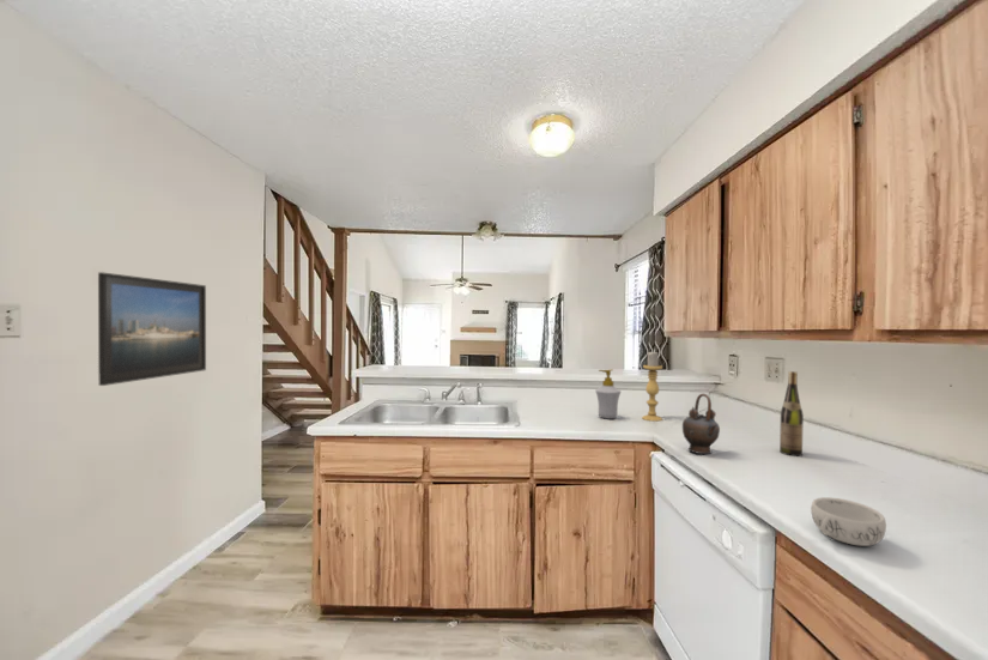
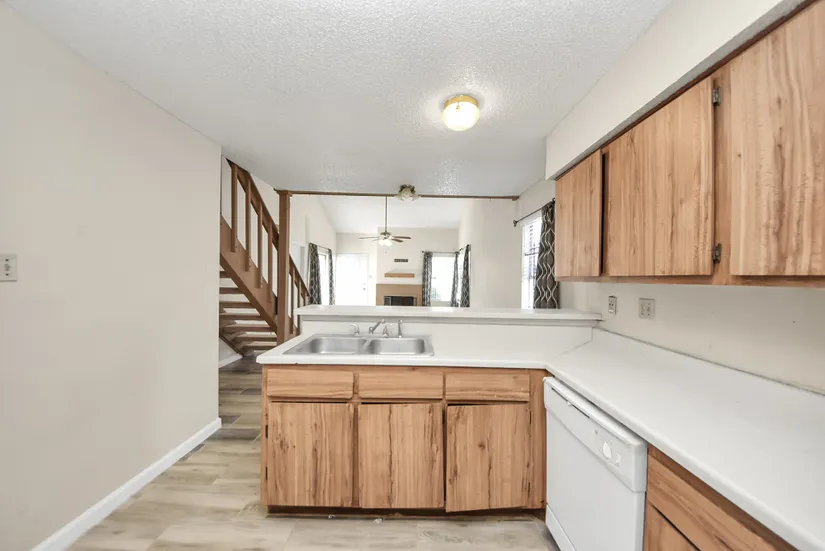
- decorative bowl [810,496,887,547]
- soap bottle [594,368,622,420]
- candle holder [641,351,663,423]
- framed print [97,271,207,387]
- teapot [681,393,721,455]
- wine bottle [778,370,805,458]
